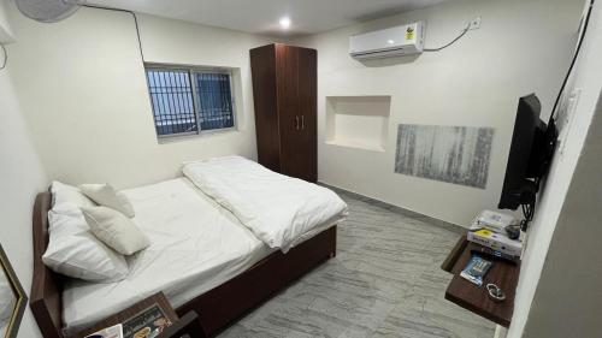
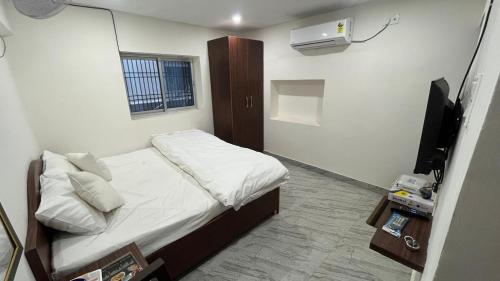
- wall art [393,123,498,191]
